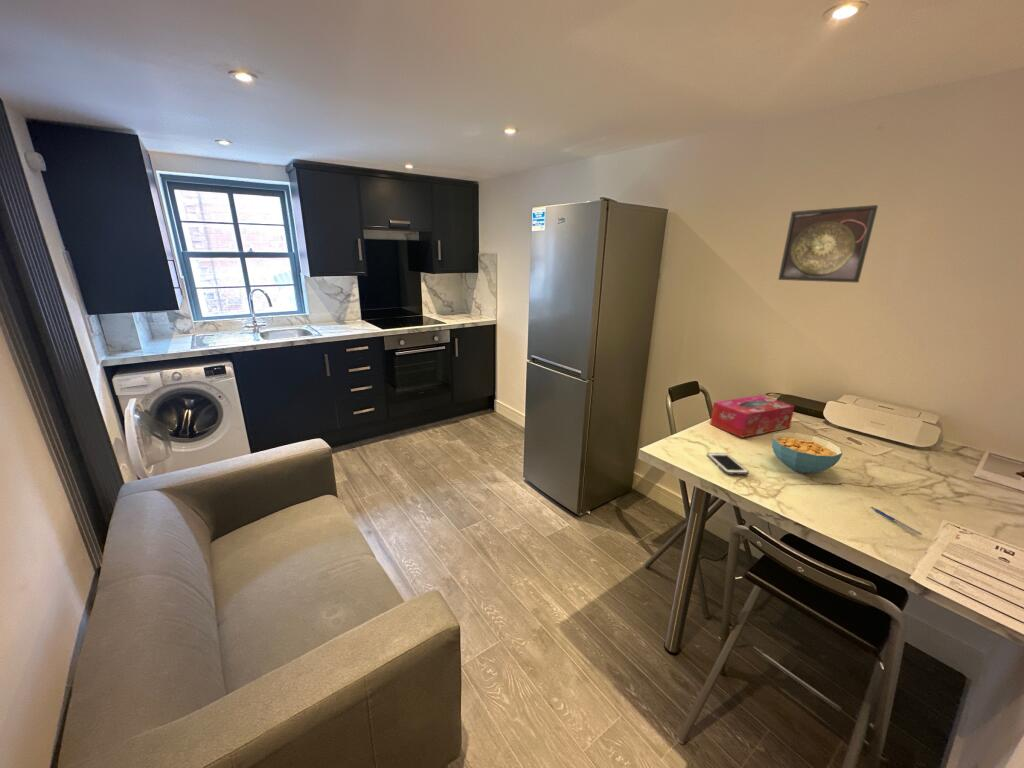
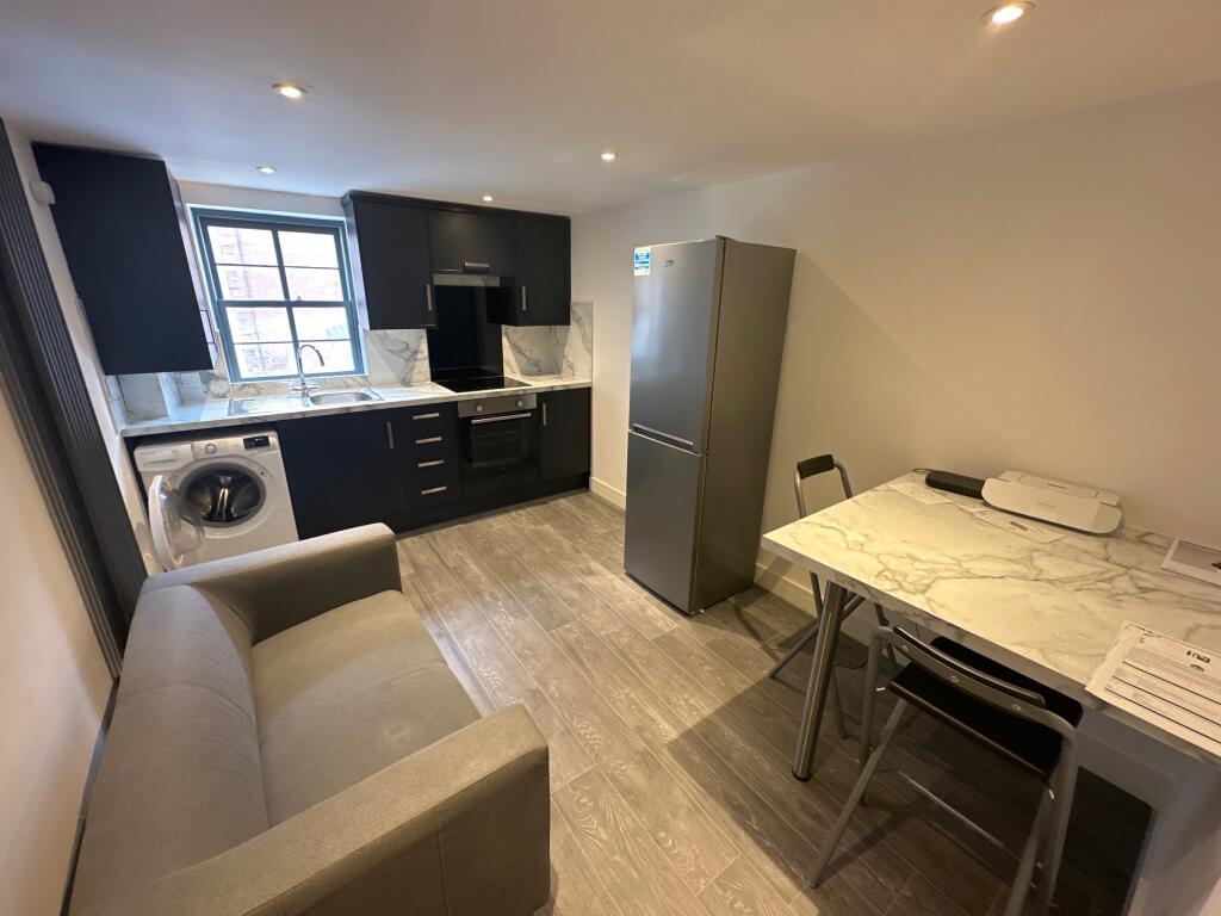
- pen [869,506,922,536]
- cell phone [706,452,750,475]
- tissue box [709,394,796,439]
- cereal bowl [771,431,843,474]
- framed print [777,204,879,284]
